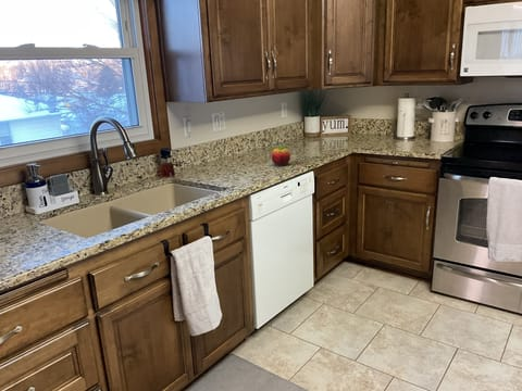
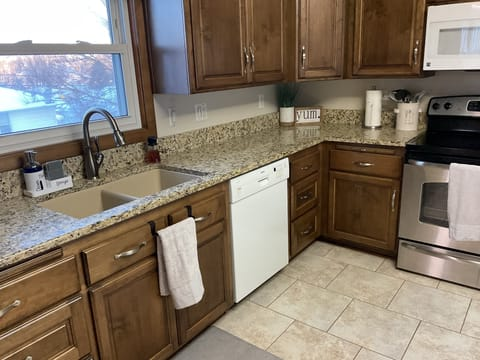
- fruit [271,146,291,166]
